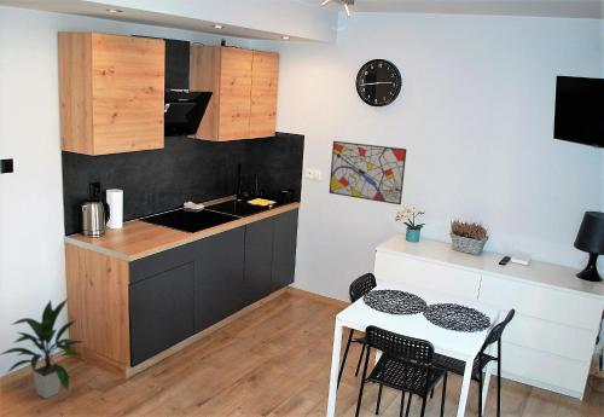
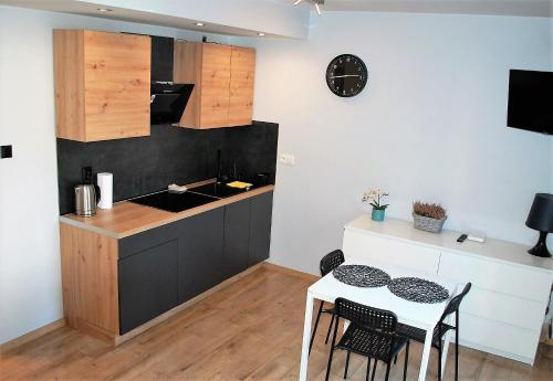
- wall art [329,140,408,205]
- indoor plant [0,296,86,400]
